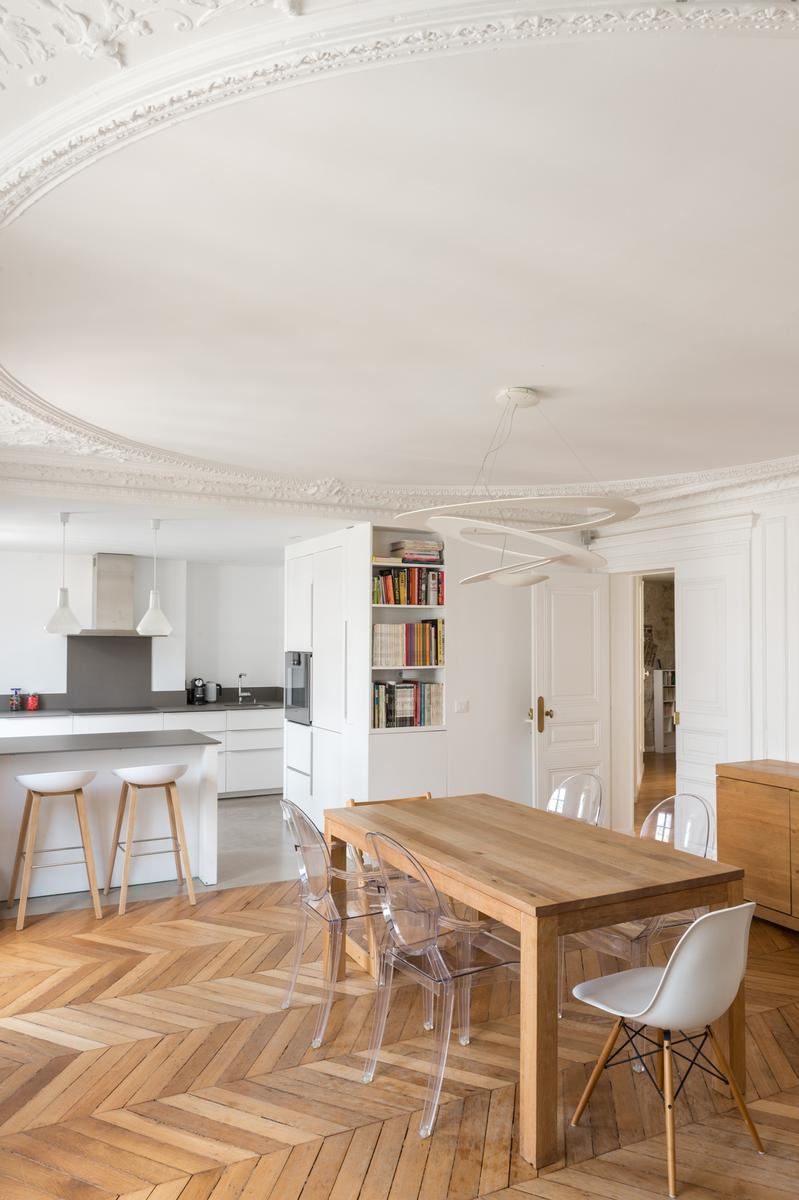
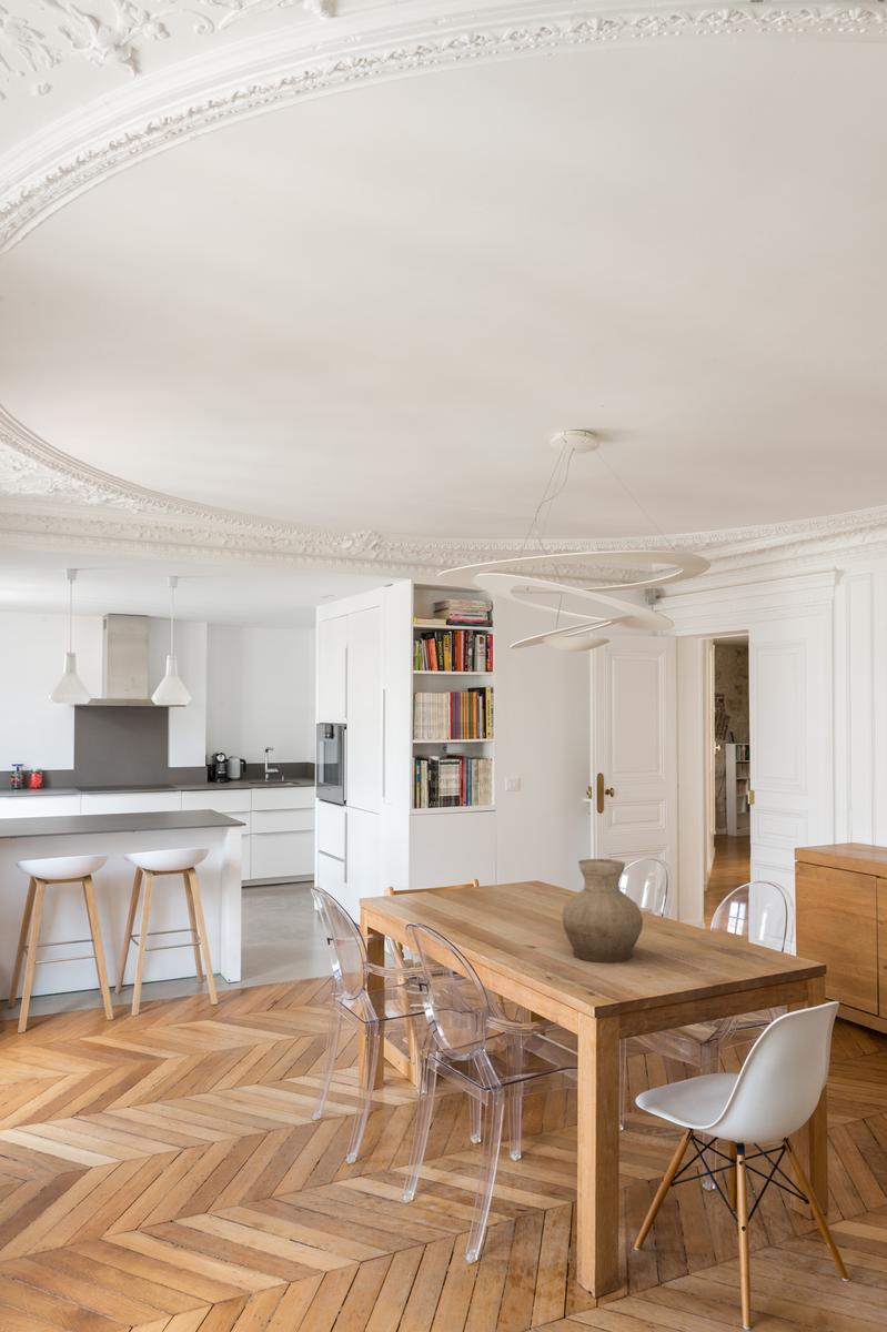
+ vase [561,858,644,963]
